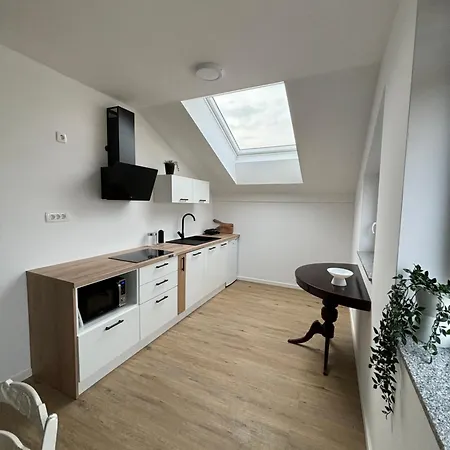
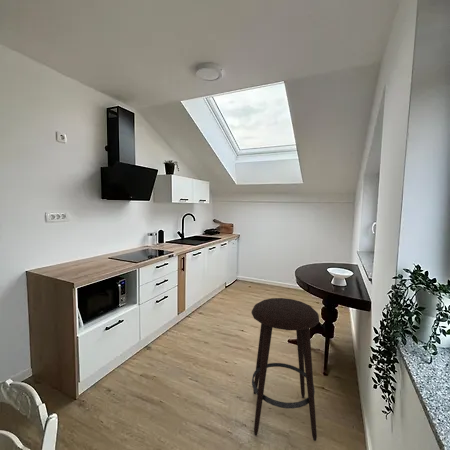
+ stool [250,297,320,442]
